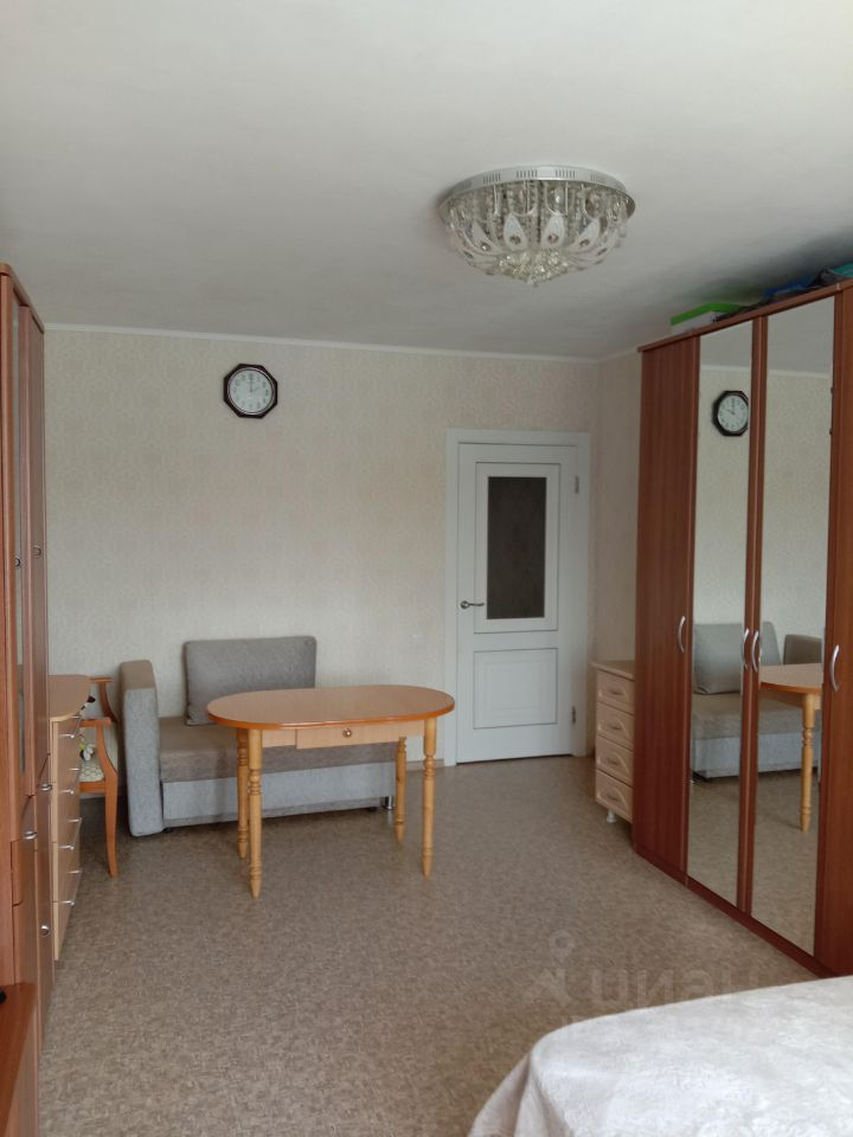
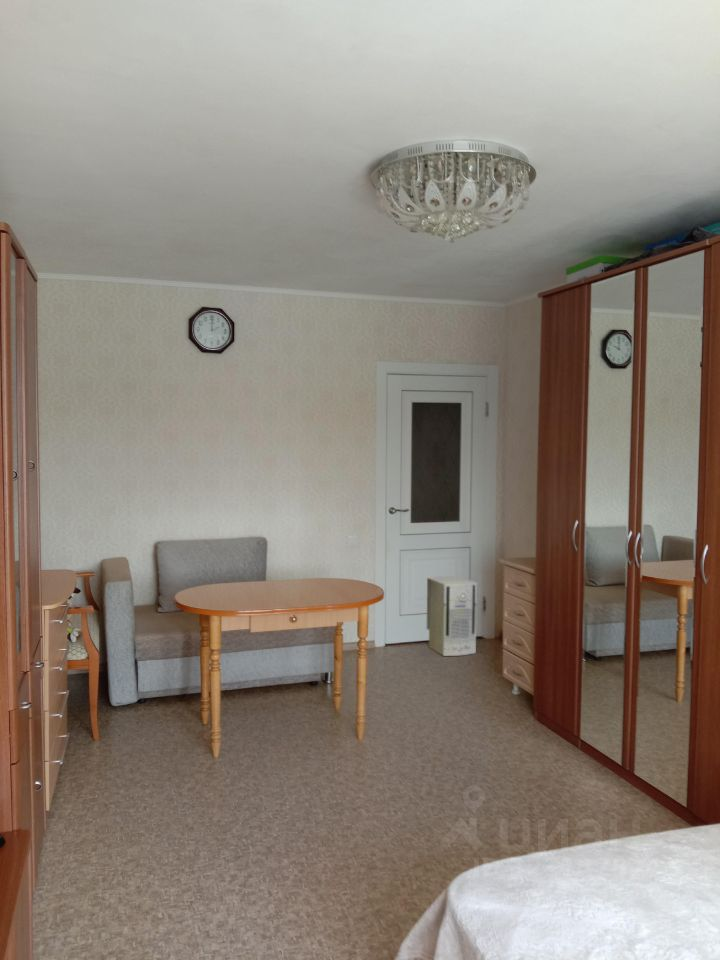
+ air purifier [426,575,478,657]
